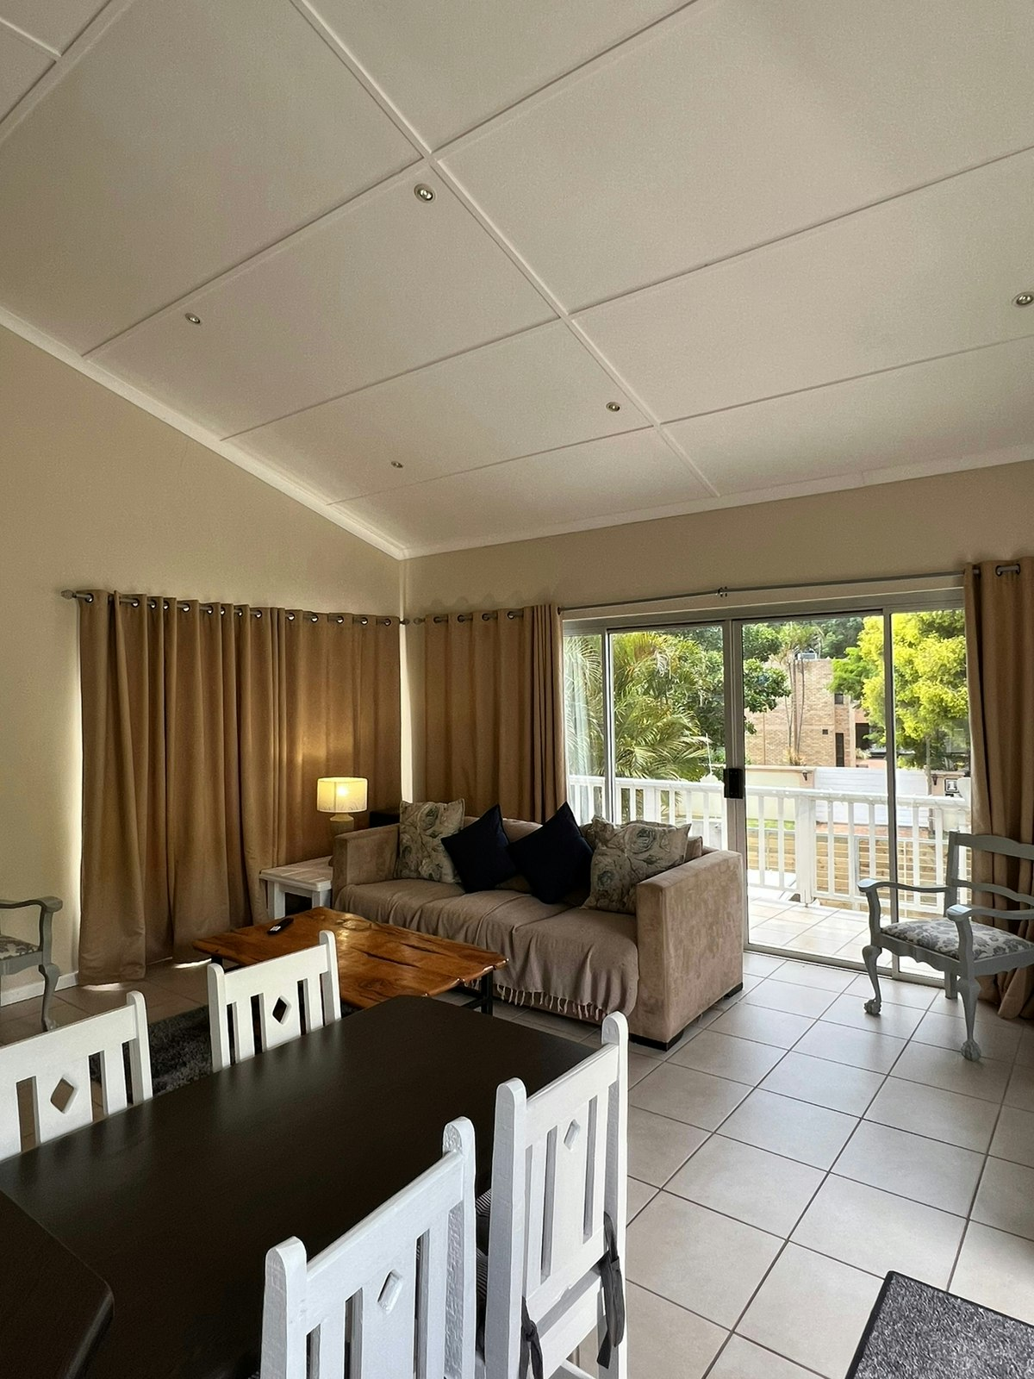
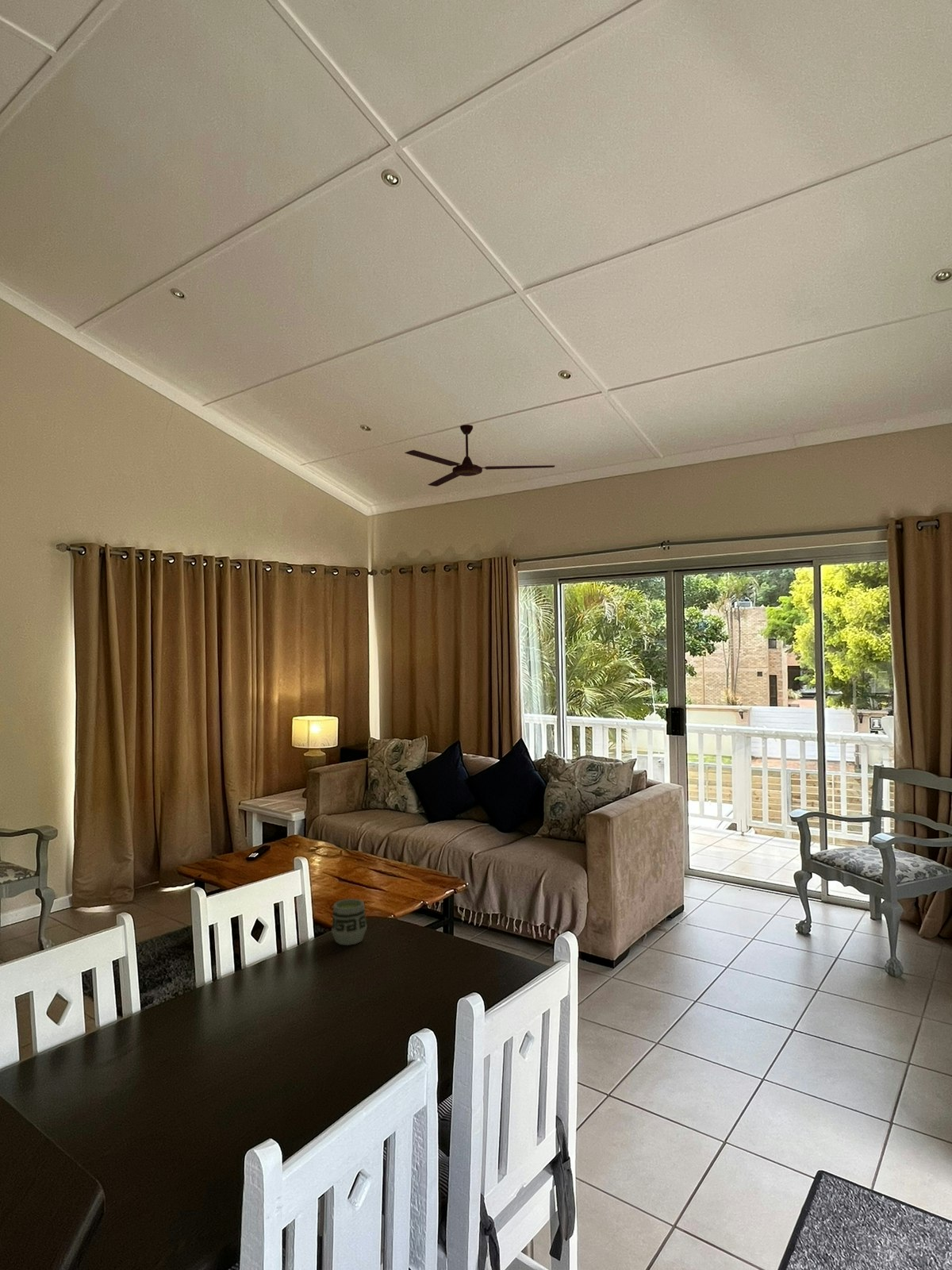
+ cup [331,898,367,946]
+ ceiling fan [404,424,555,487]
